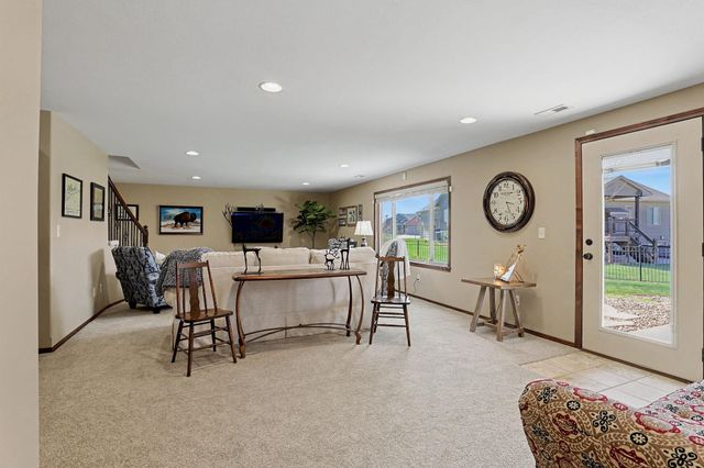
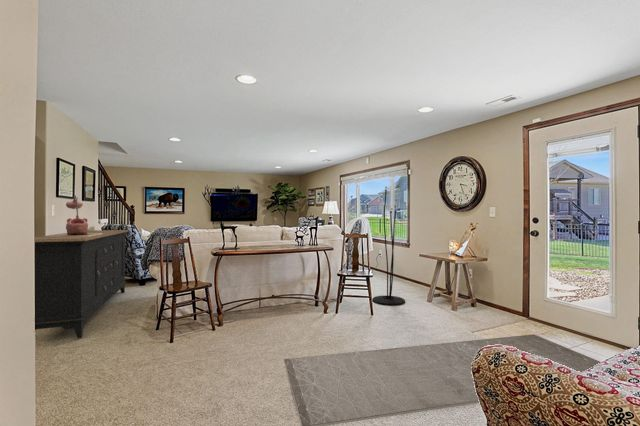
+ floor lamp [371,186,406,306]
+ table lamp [45,194,103,238]
+ rug [283,333,601,426]
+ sideboard [34,229,129,339]
